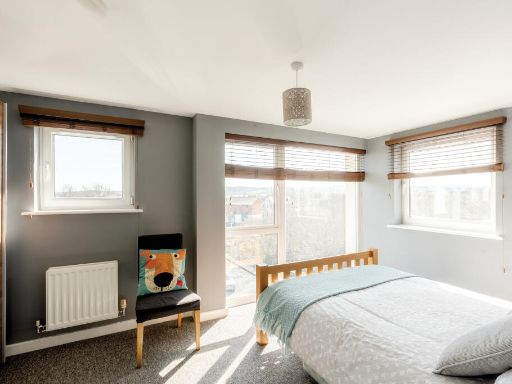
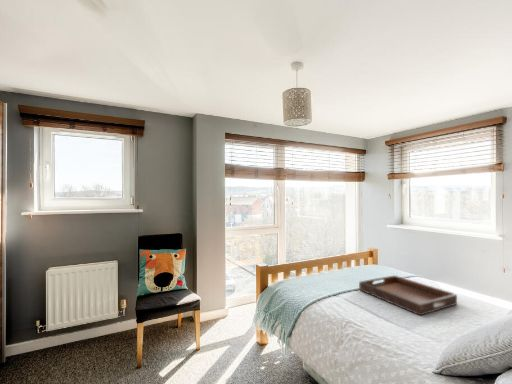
+ serving tray [358,274,458,316]
